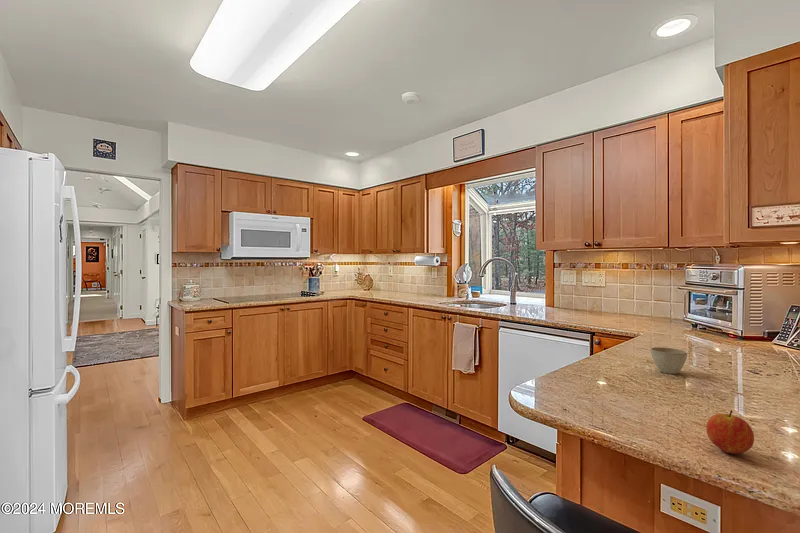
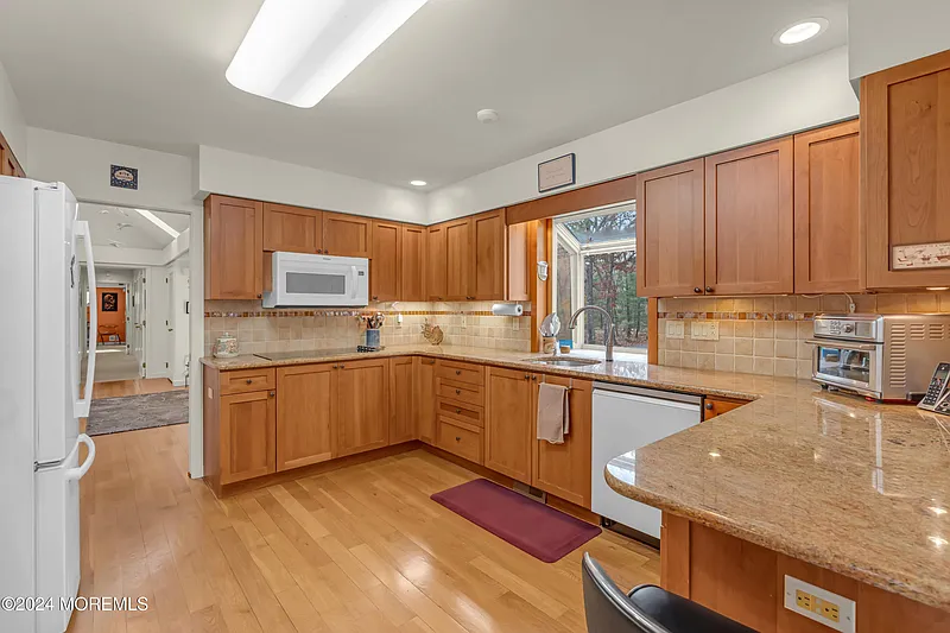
- fruit [705,409,755,455]
- flower pot [649,346,688,375]
